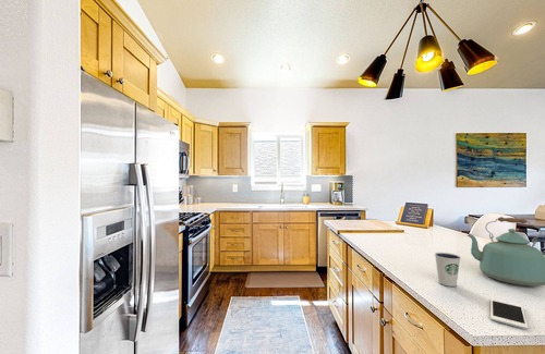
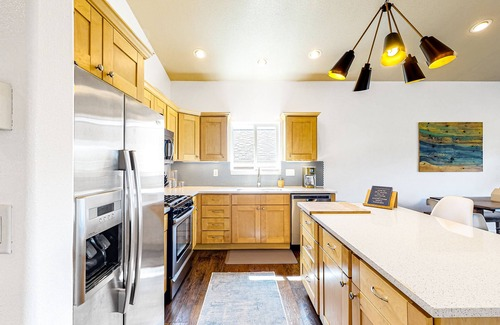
- kettle [467,216,545,288]
- cell phone [489,298,529,330]
- dixie cup [434,252,462,288]
